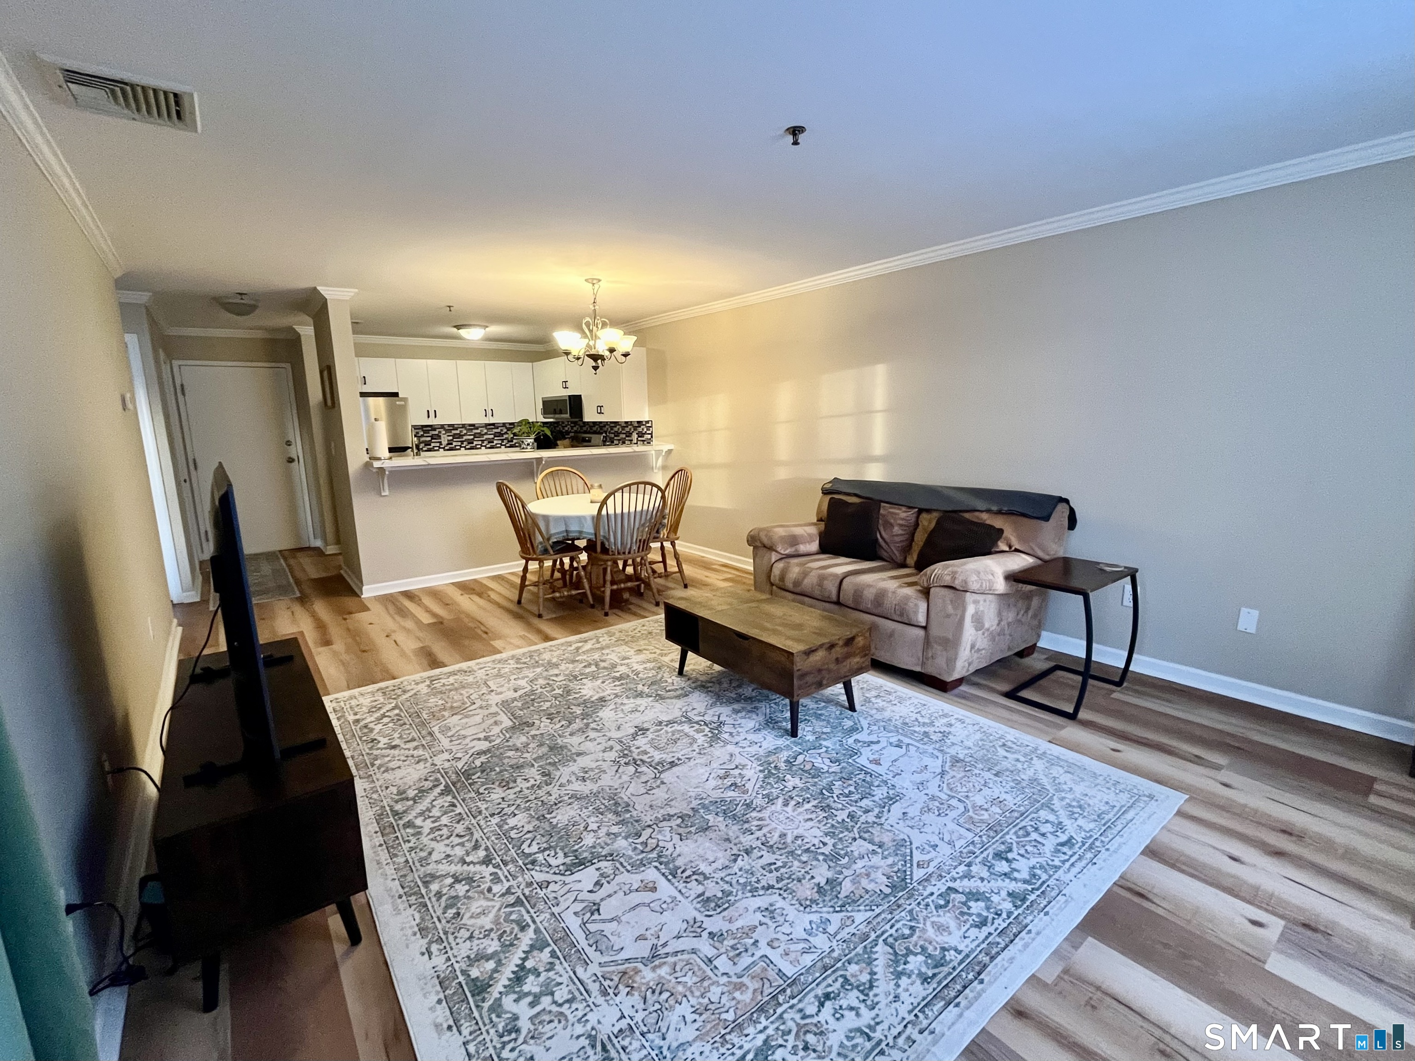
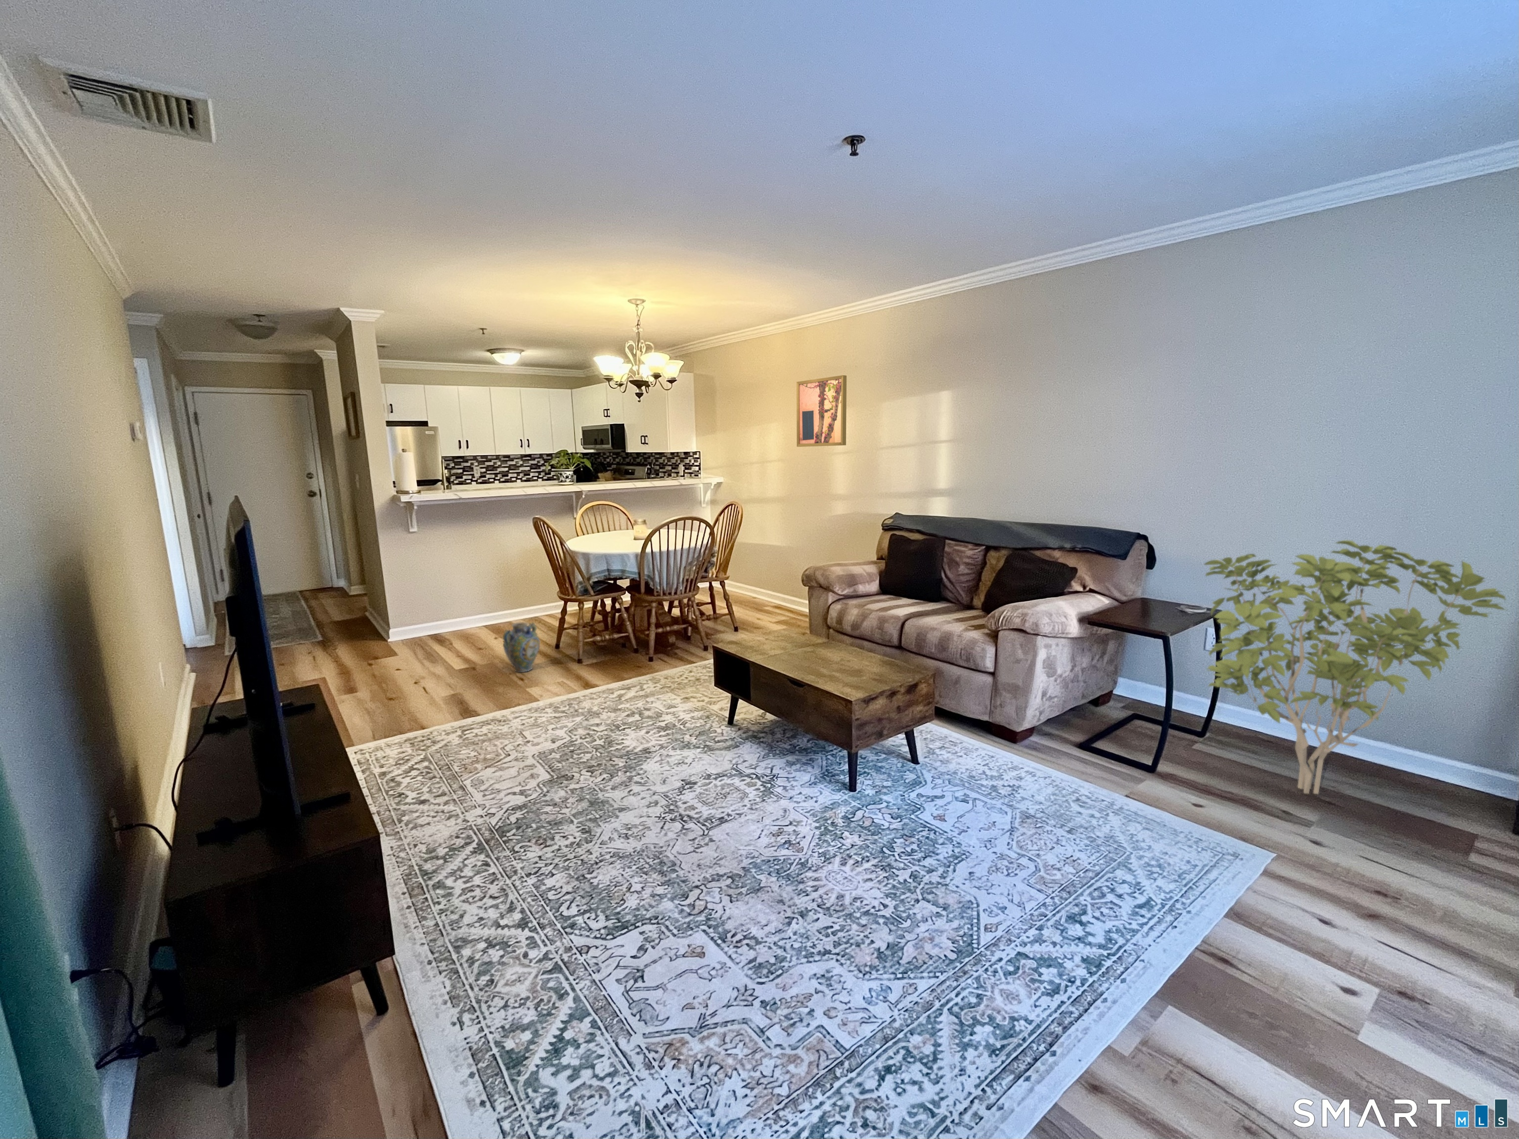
+ shrub [1203,540,1507,794]
+ ceramic jug [502,621,541,672]
+ wall art [797,374,847,447]
